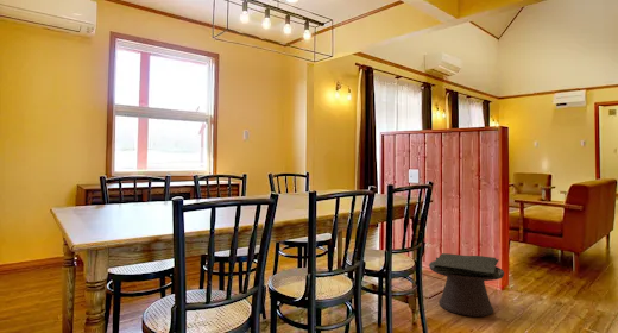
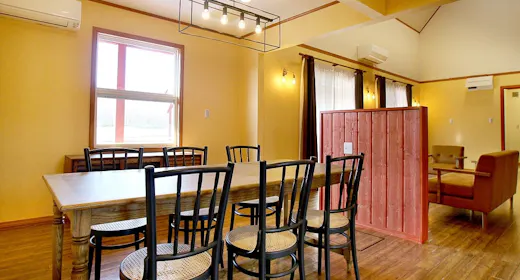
- side table [428,252,505,318]
